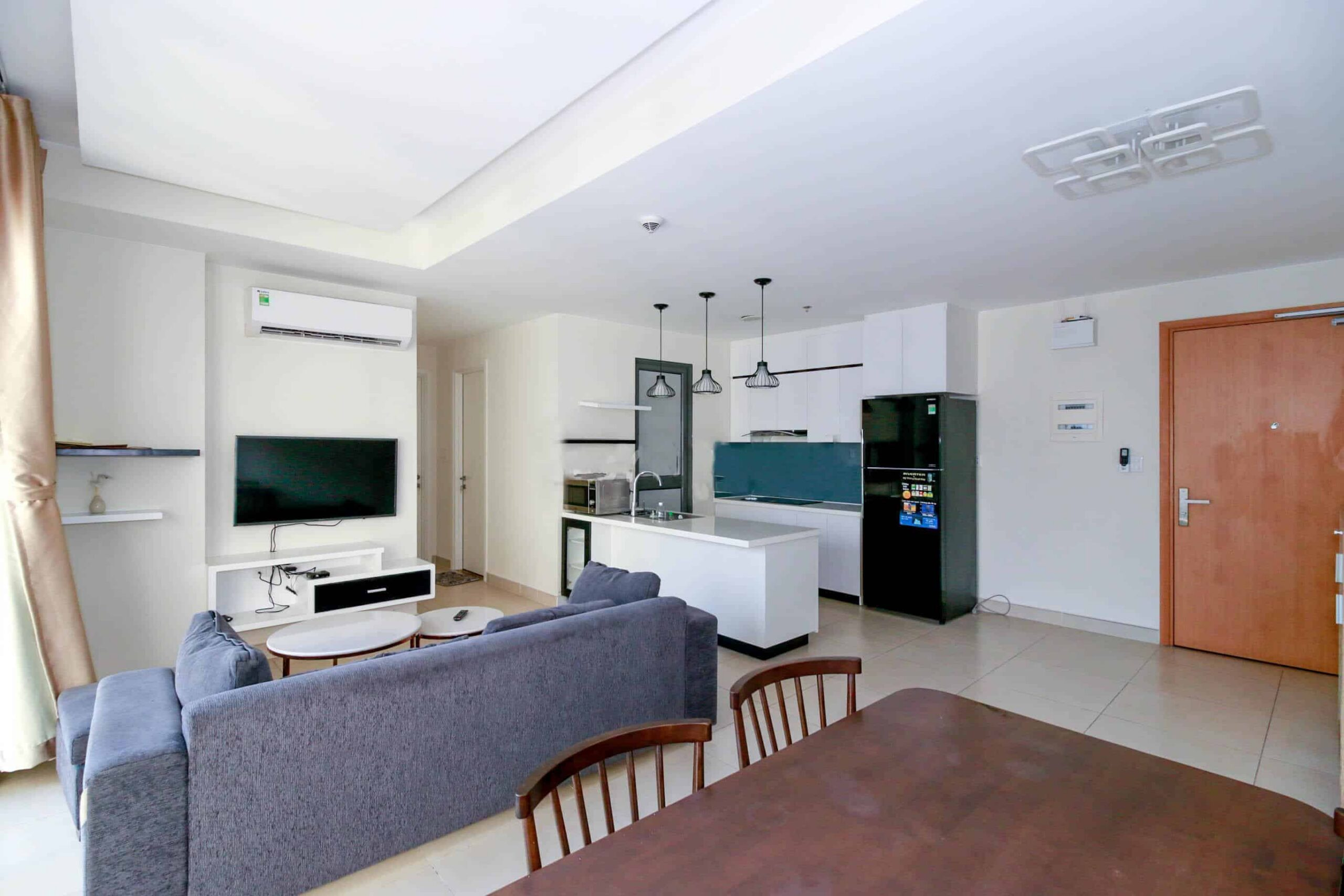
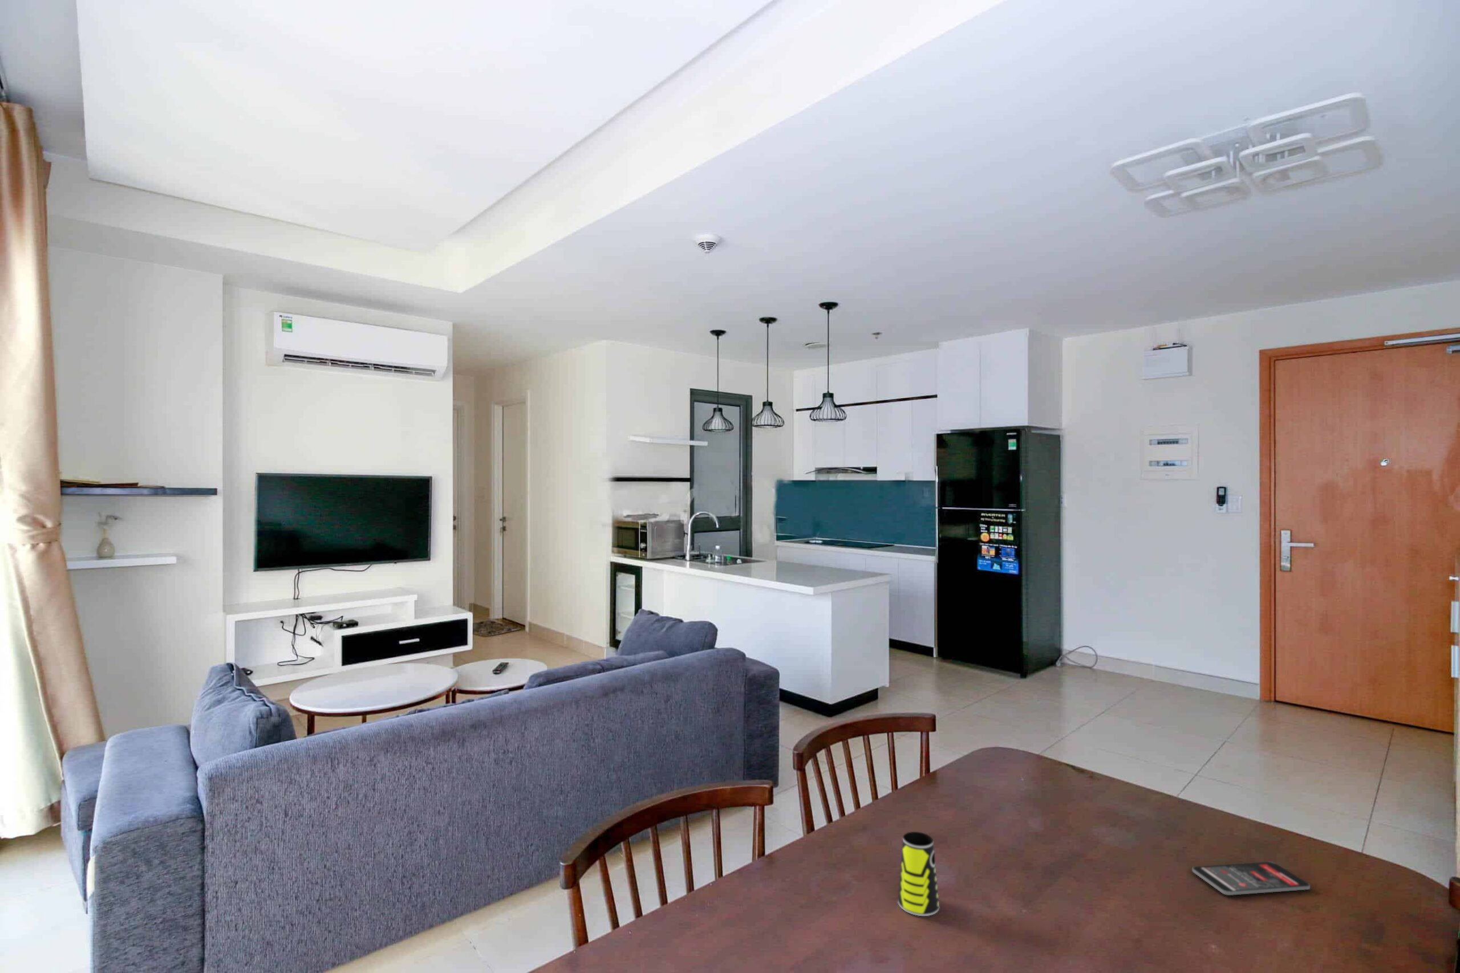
+ smartphone [1192,861,1310,896]
+ cup [897,831,940,917]
